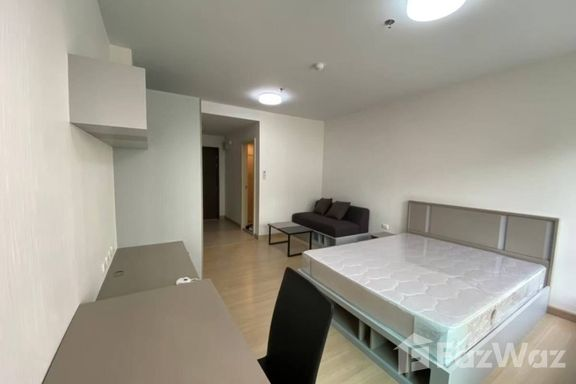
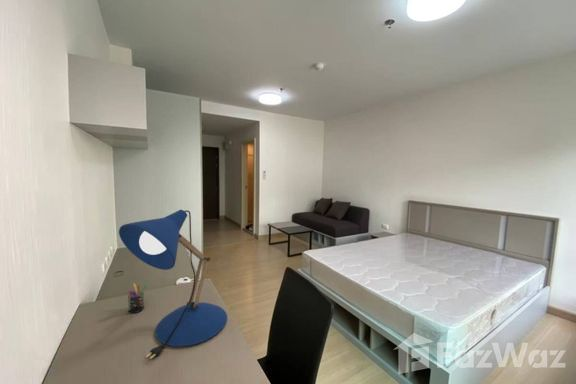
+ pen holder [127,282,148,314]
+ desk lamp [118,209,228,360]
